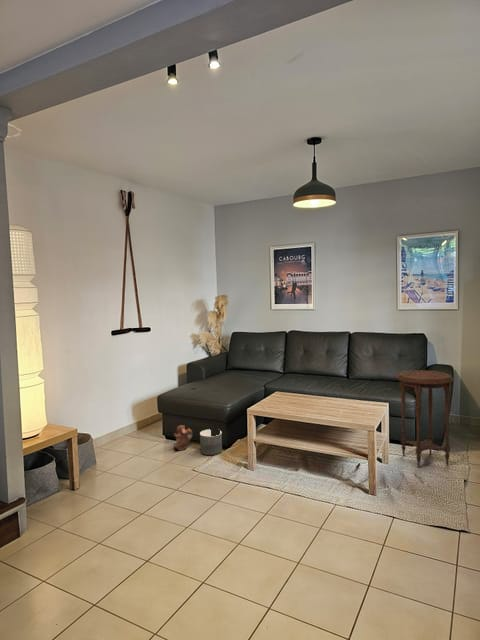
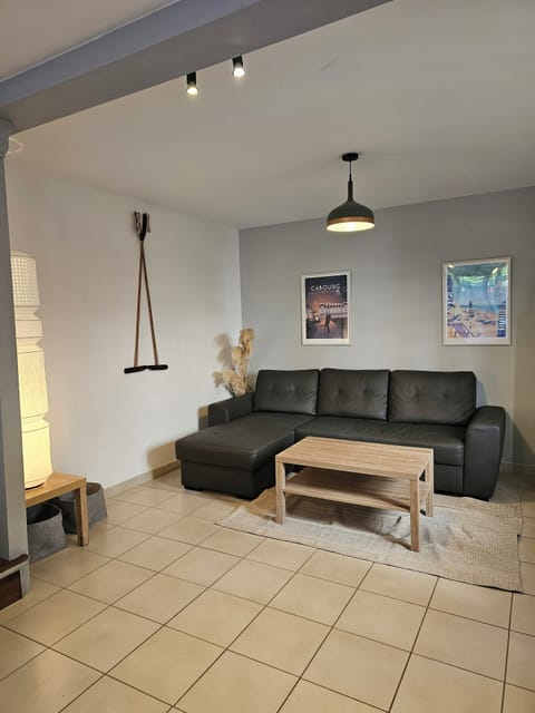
- plush toy [173,424,193,452]
- side table [395,369,455,468]
- planter [199,429,223,456]
